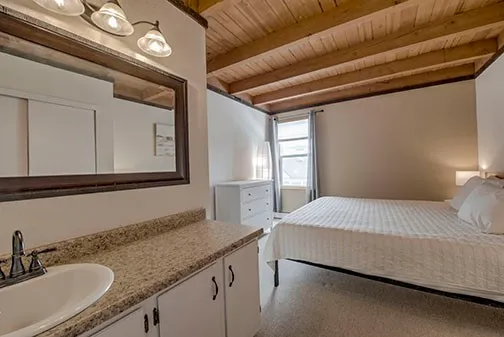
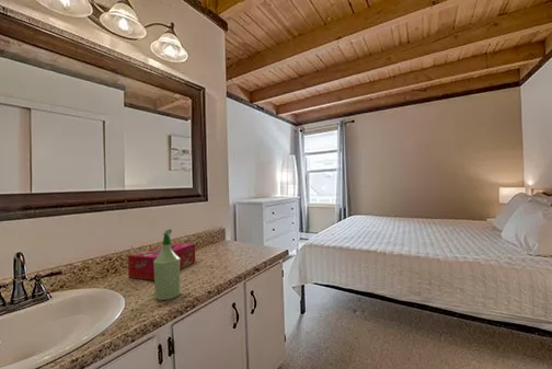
+ spray bottle [153,228,181,301]
+ tissue box [127,242,196,281]
